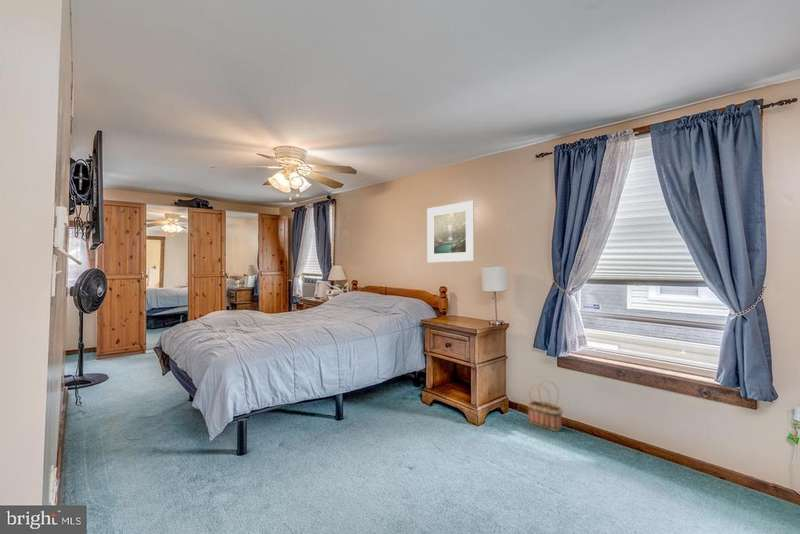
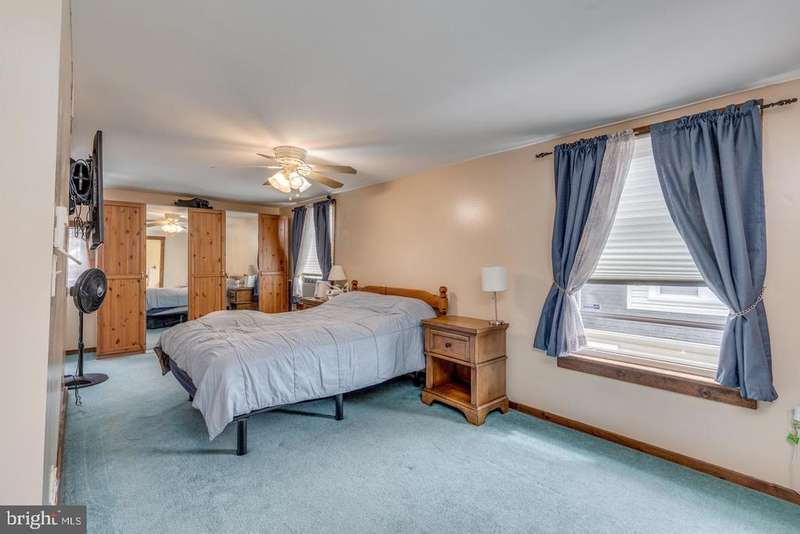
- basket [526,380,564,432]
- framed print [426,200,476,263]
